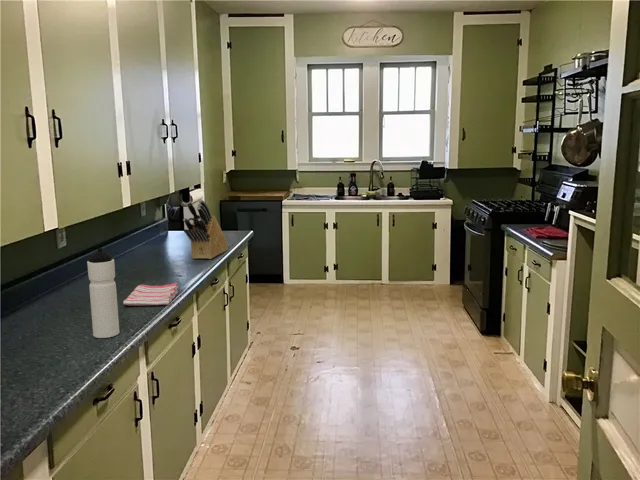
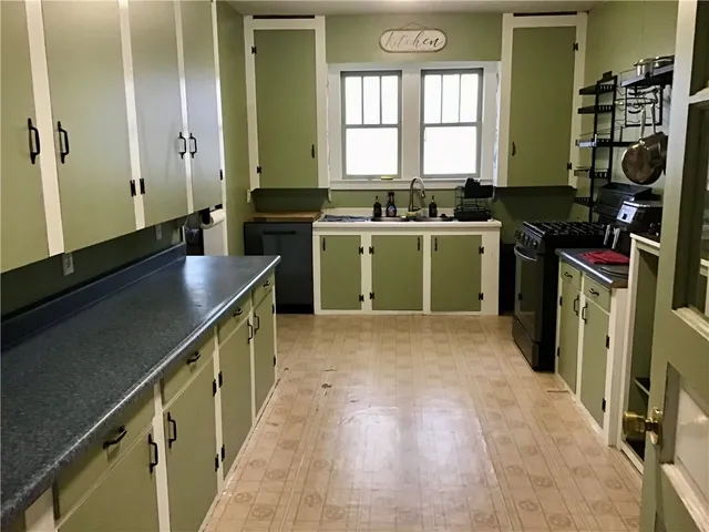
- water bottle [86,247,120,339]
- dish towel [122,282,179,306]
- knife block [182,199,229,260]
